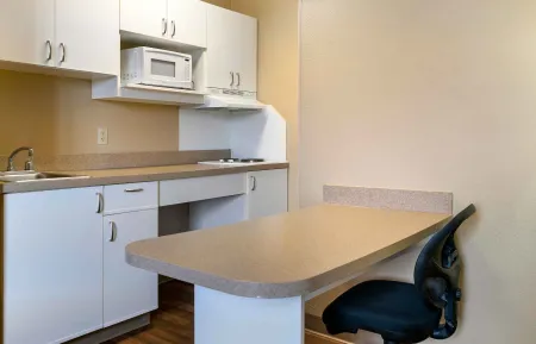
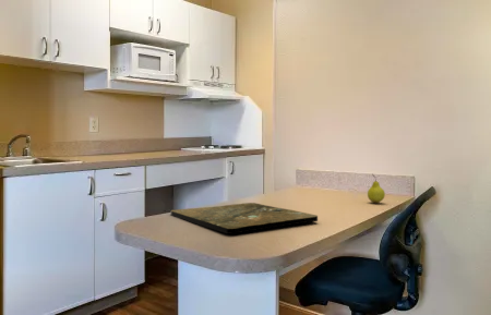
+ aerial map [169,202,319,235]
+ fruit [367,174,386,204]
